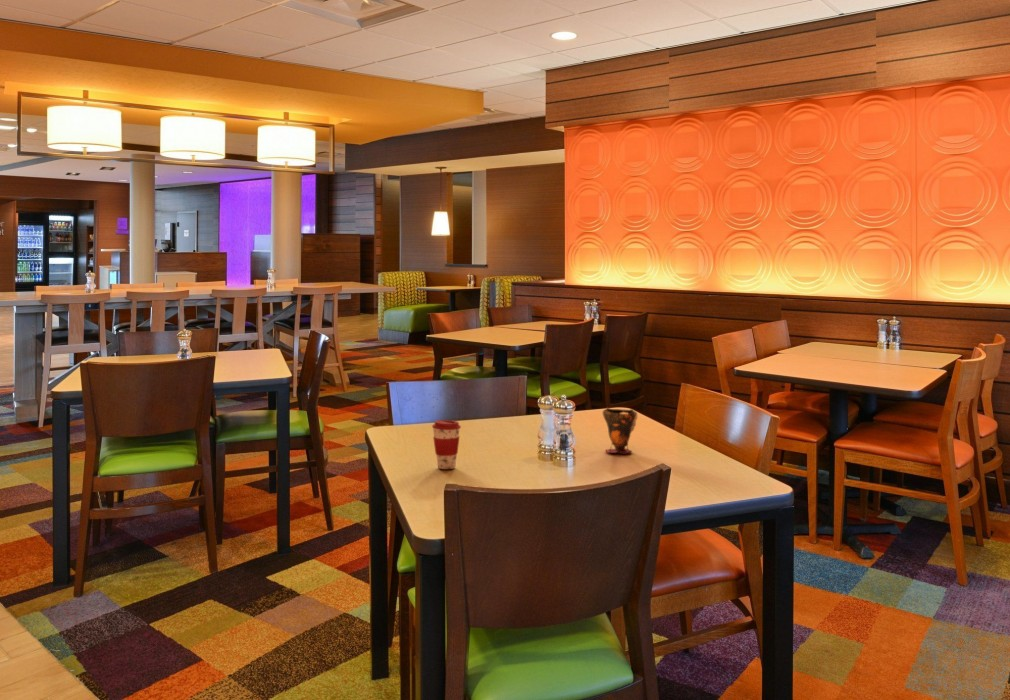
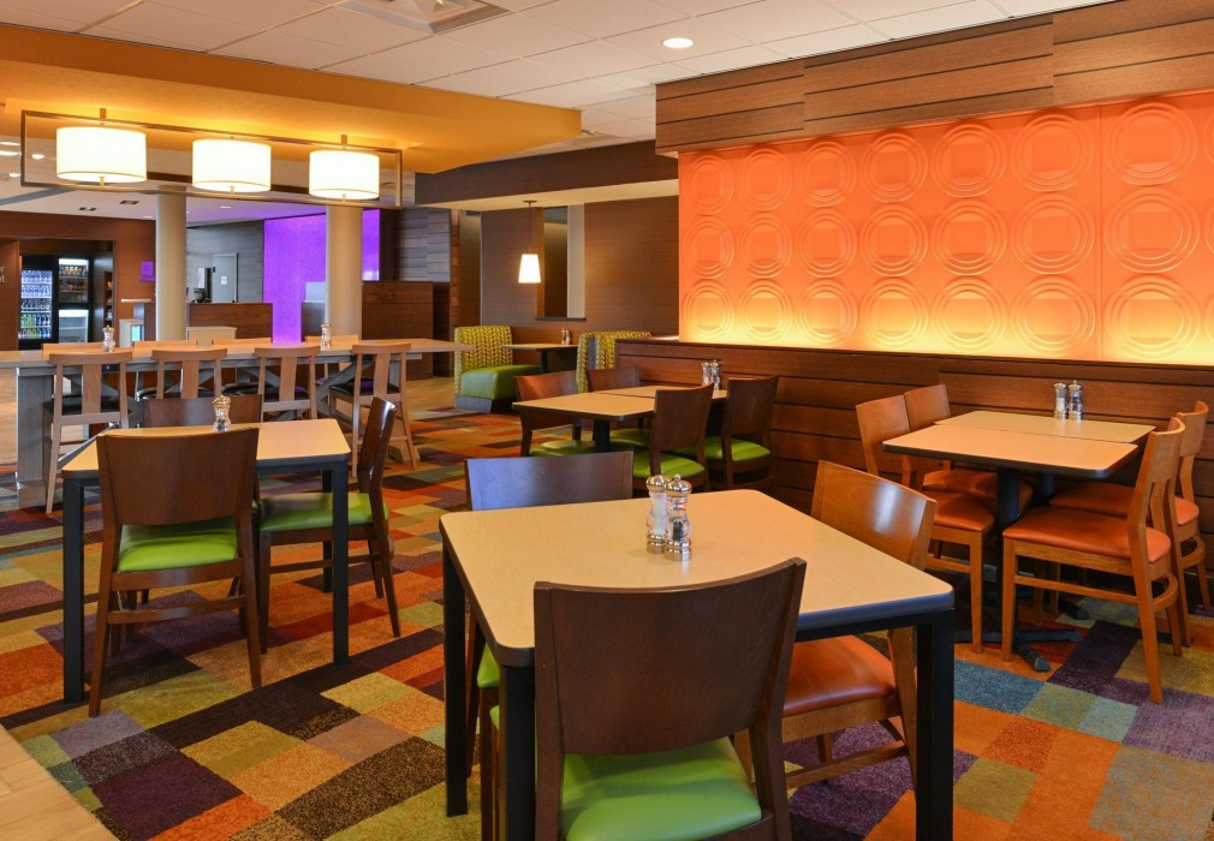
- coffee cup [431,419,462,470]
- cup [602,407,639,454]
